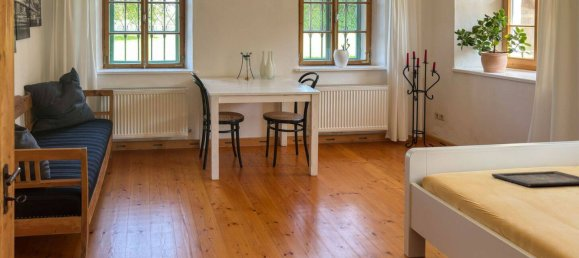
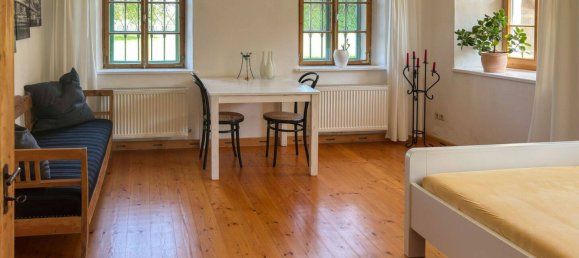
- icon panel [491,170,579,188]
